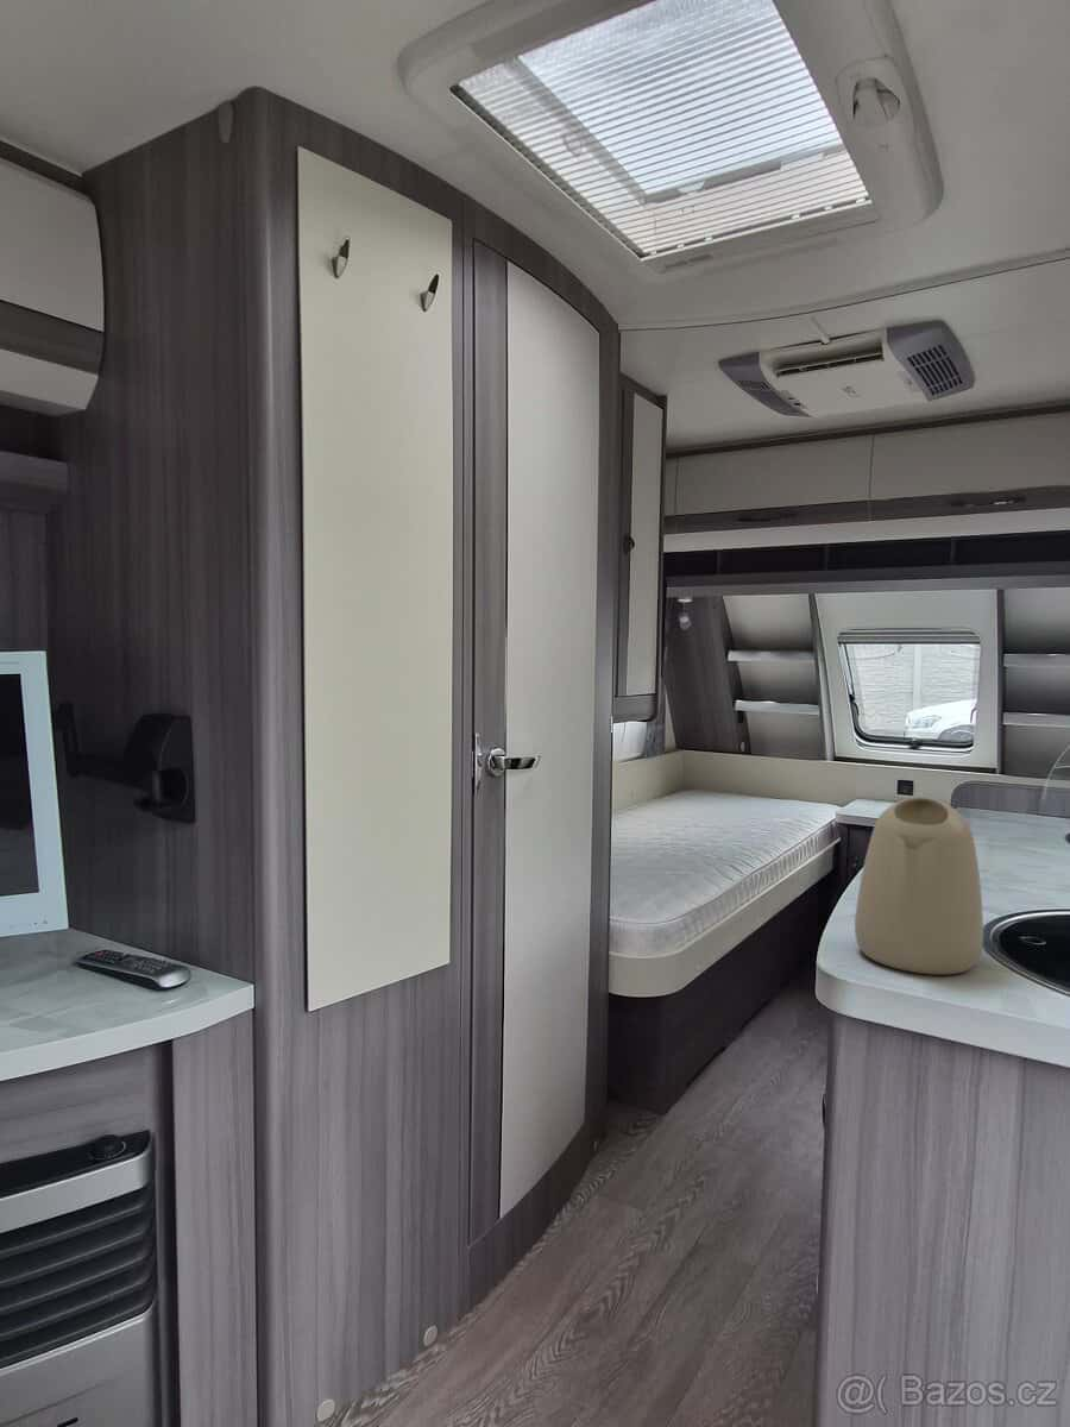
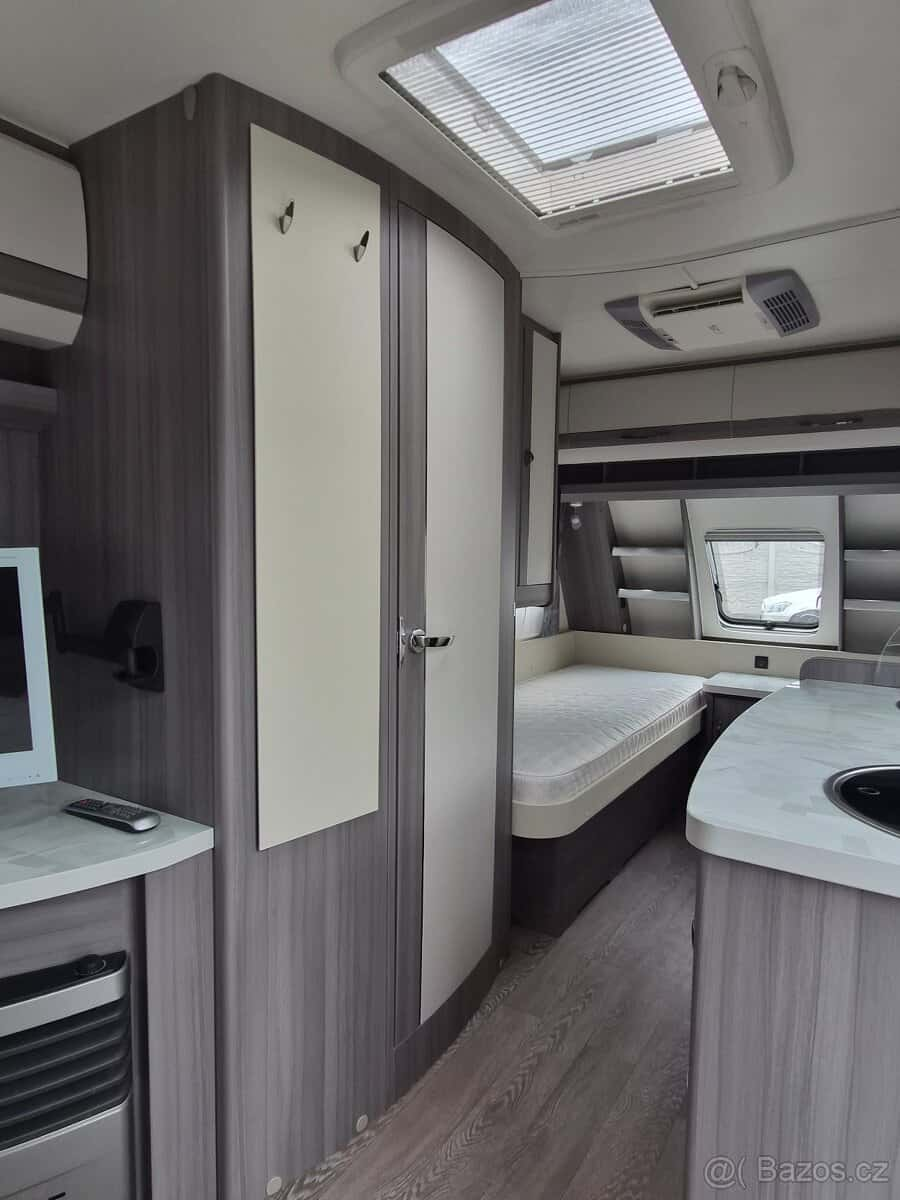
- kettle [854,797,984,976]
